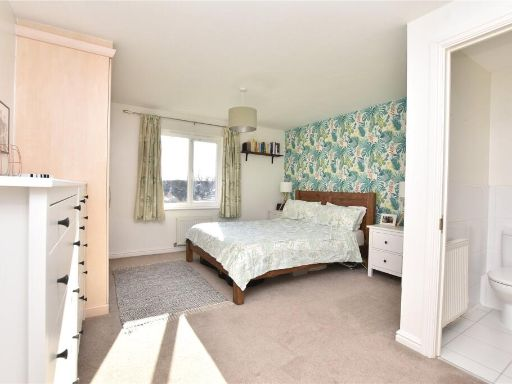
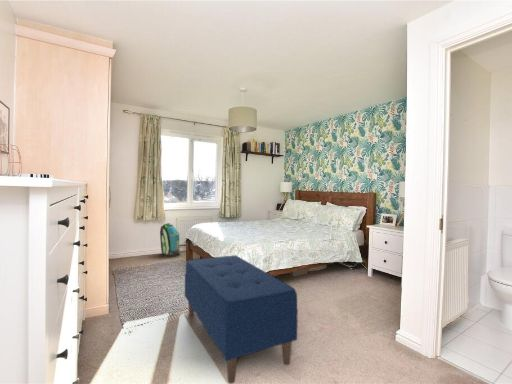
+ bench [184,254,299,384]
+ backpack [159,222,181,257]
